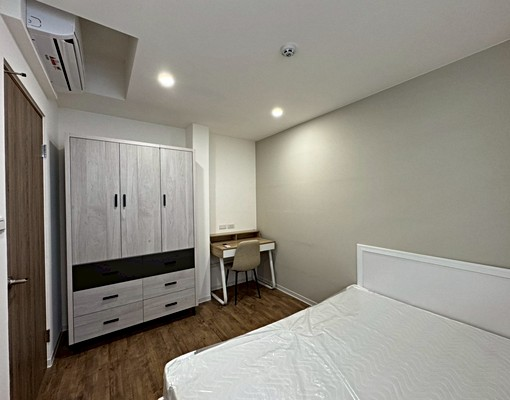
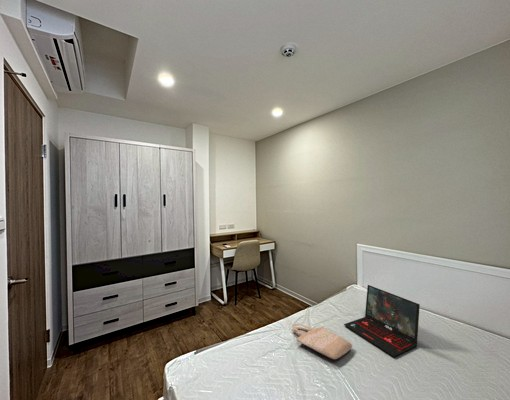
+ shopping bag [291,323,353,360]
+ laptop [343,284,421,358]
